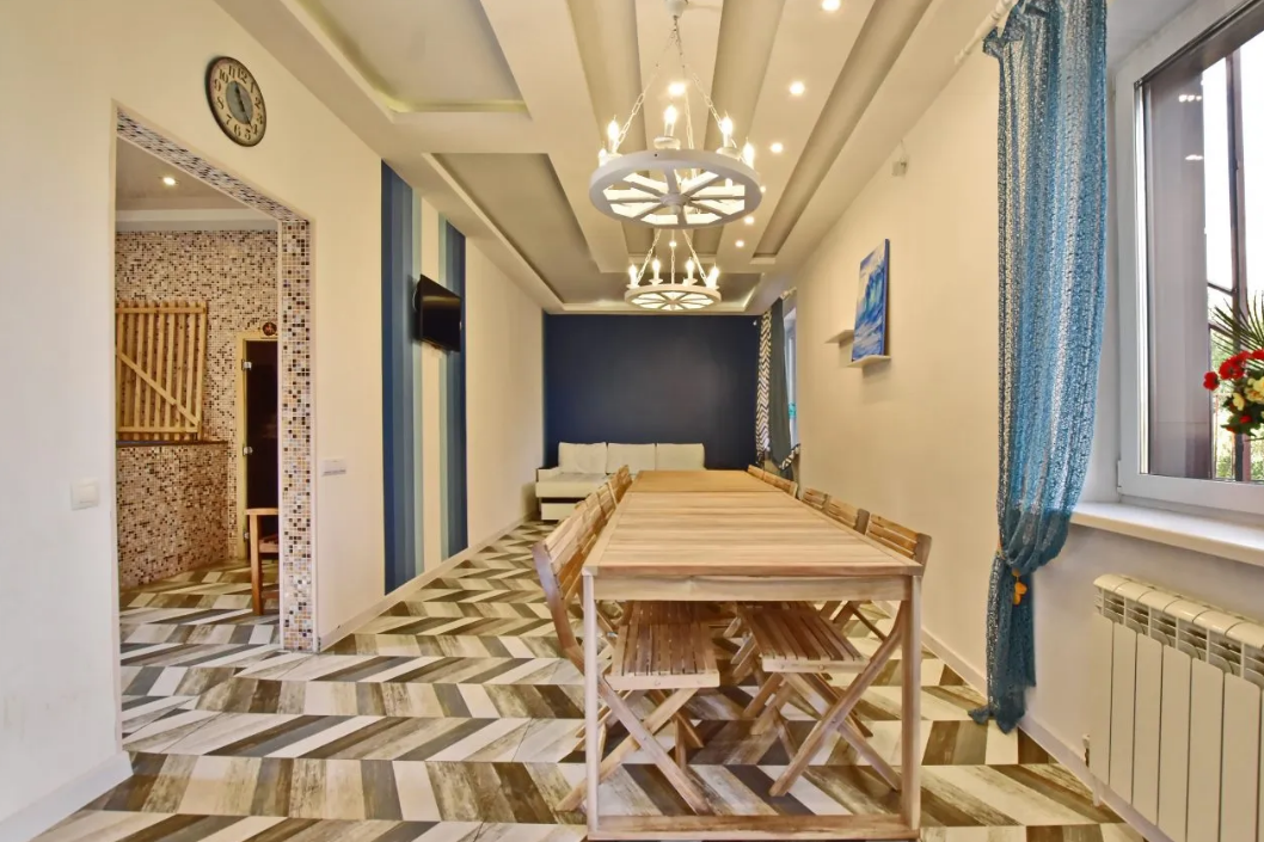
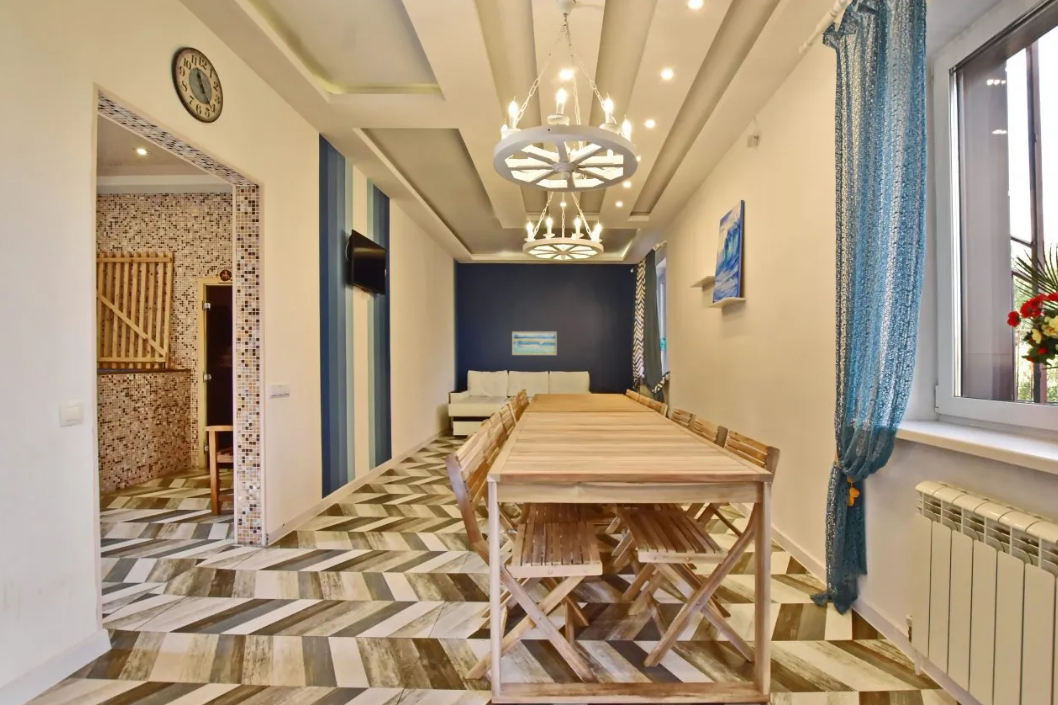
+ wall art [511,330,558,356]
